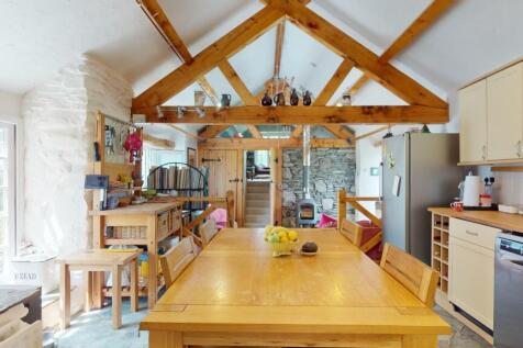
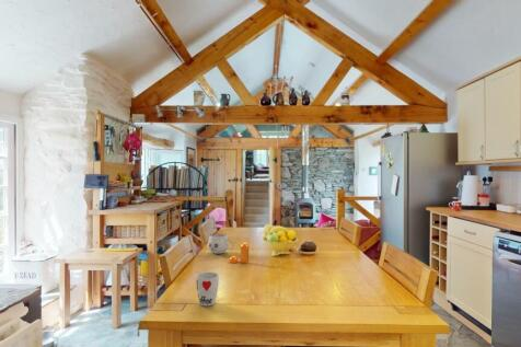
+ cup [195,271,220,306]
+ pepper shaker [229,242,250,264]
+ mug [207,233,235,255]
